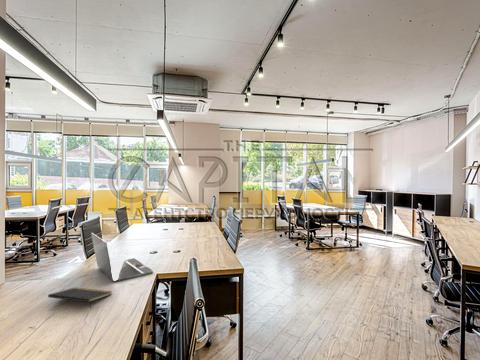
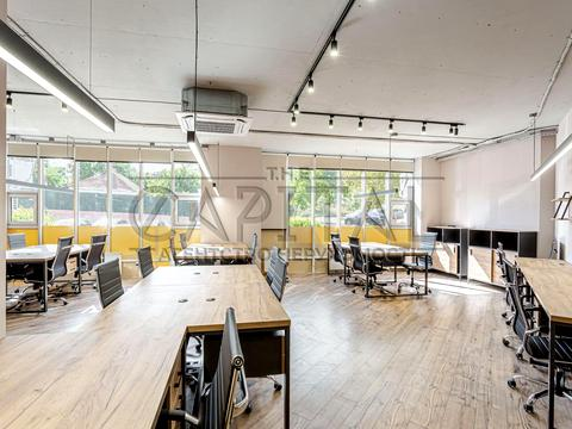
- laptop [90,232,154,283]
- notepad [47,286,113,310]
